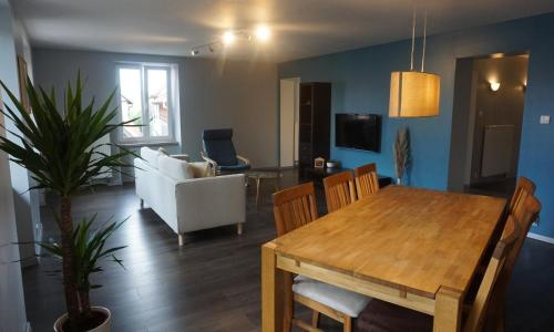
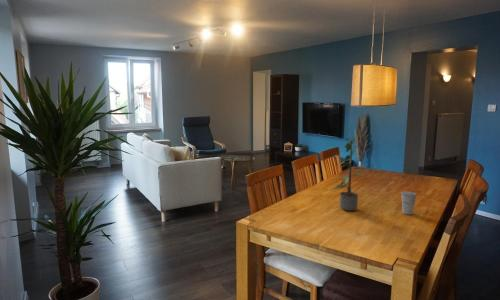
+ cup [400,190,418,216]
+ potted plant [328,135,364,212]
